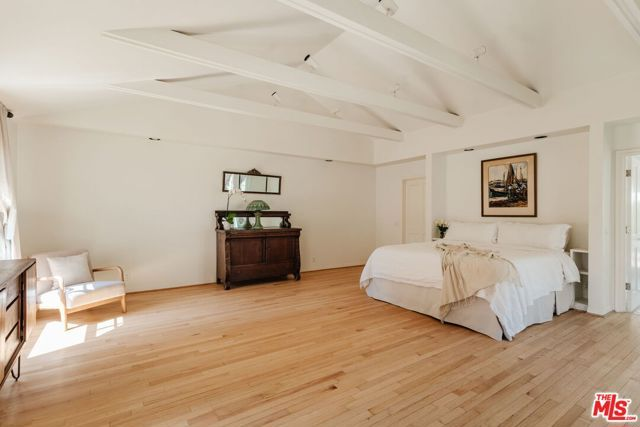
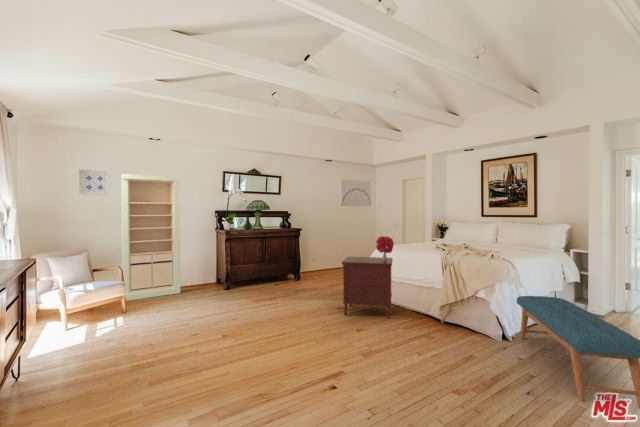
+ bouquet [375,235,395,260]
+ dresser [341,256,394,320]
+ storage cabinet [120,173,181,302]
+ wall art [339,178,372,207]
+ wall art [78,169,111,196]
+ bench [516,295,640,409]
